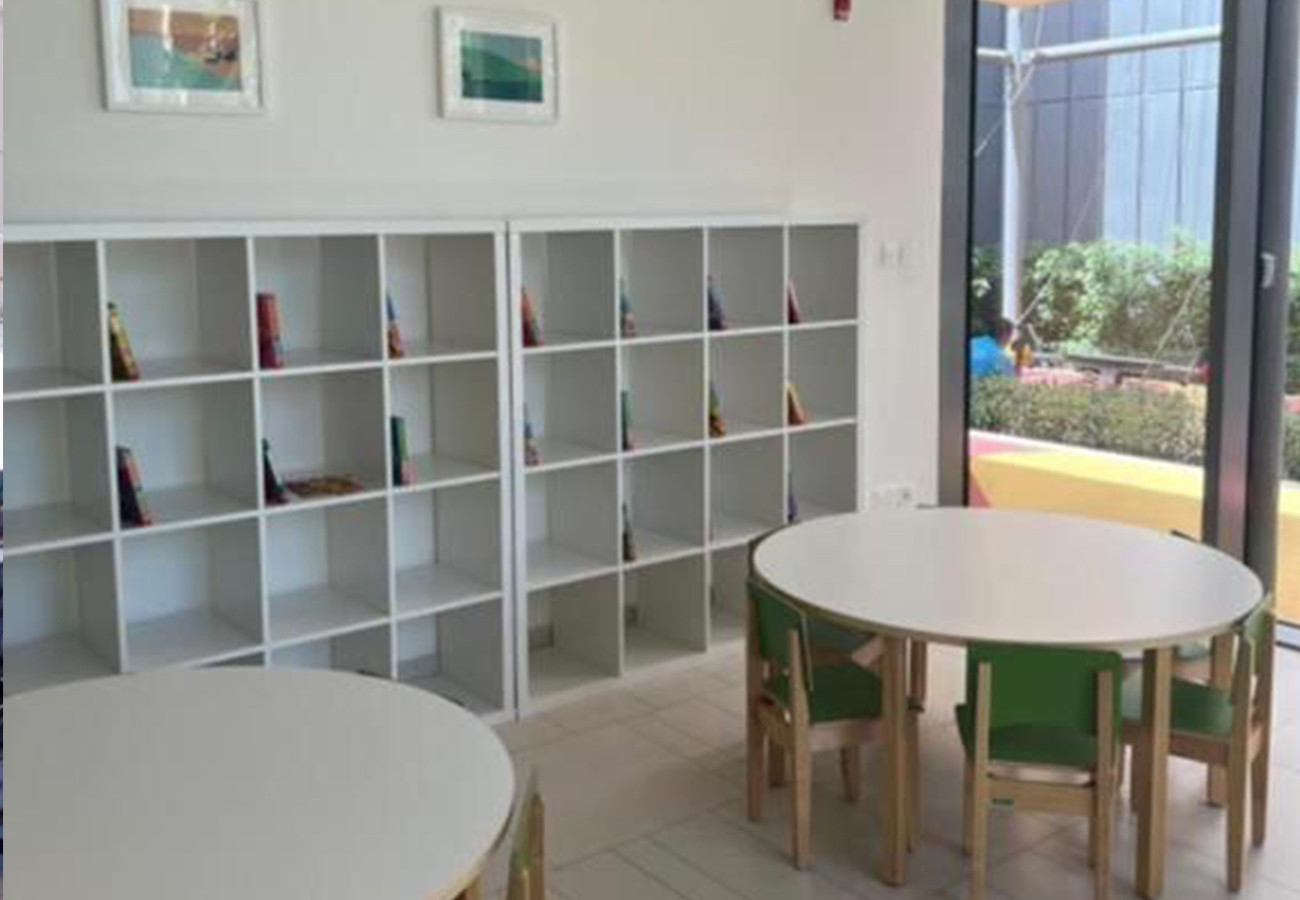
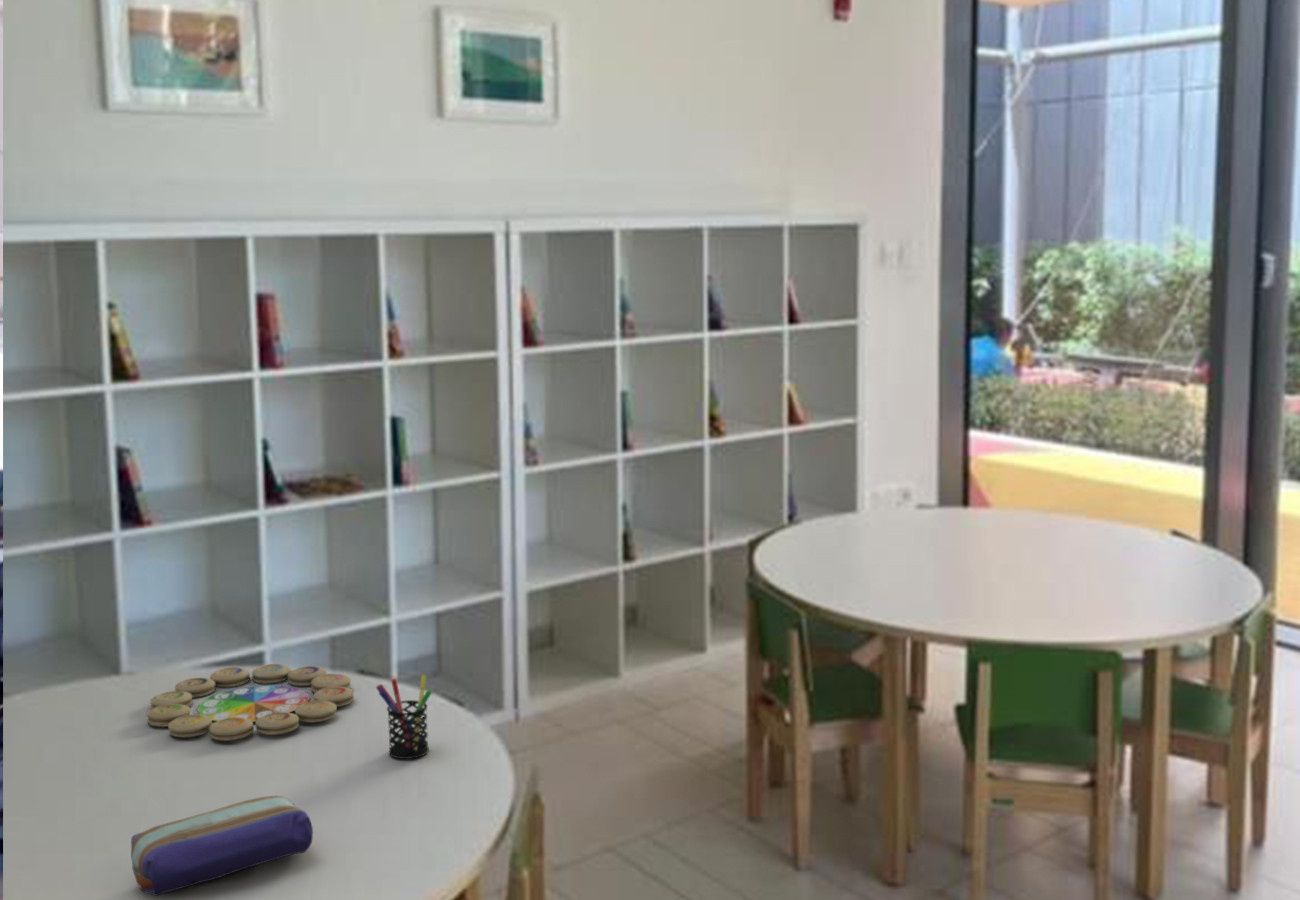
+ memory game [146,663,355,742]
+ pencil case [130,795,314,897]
+ pen holder [375,674,433,760]
